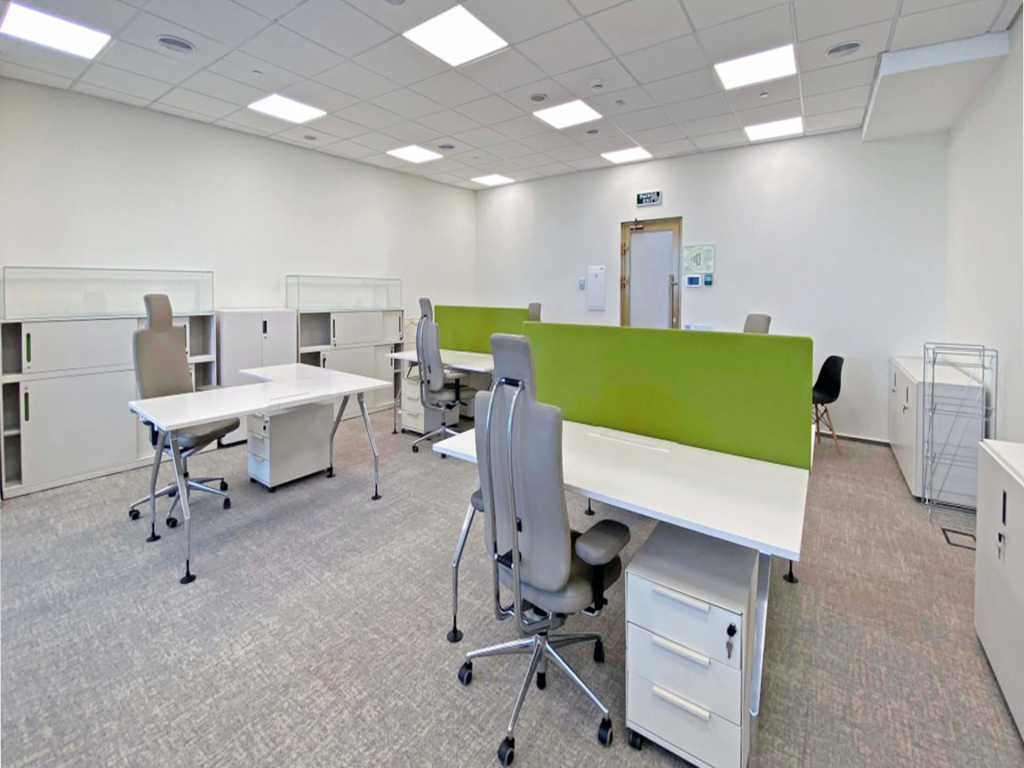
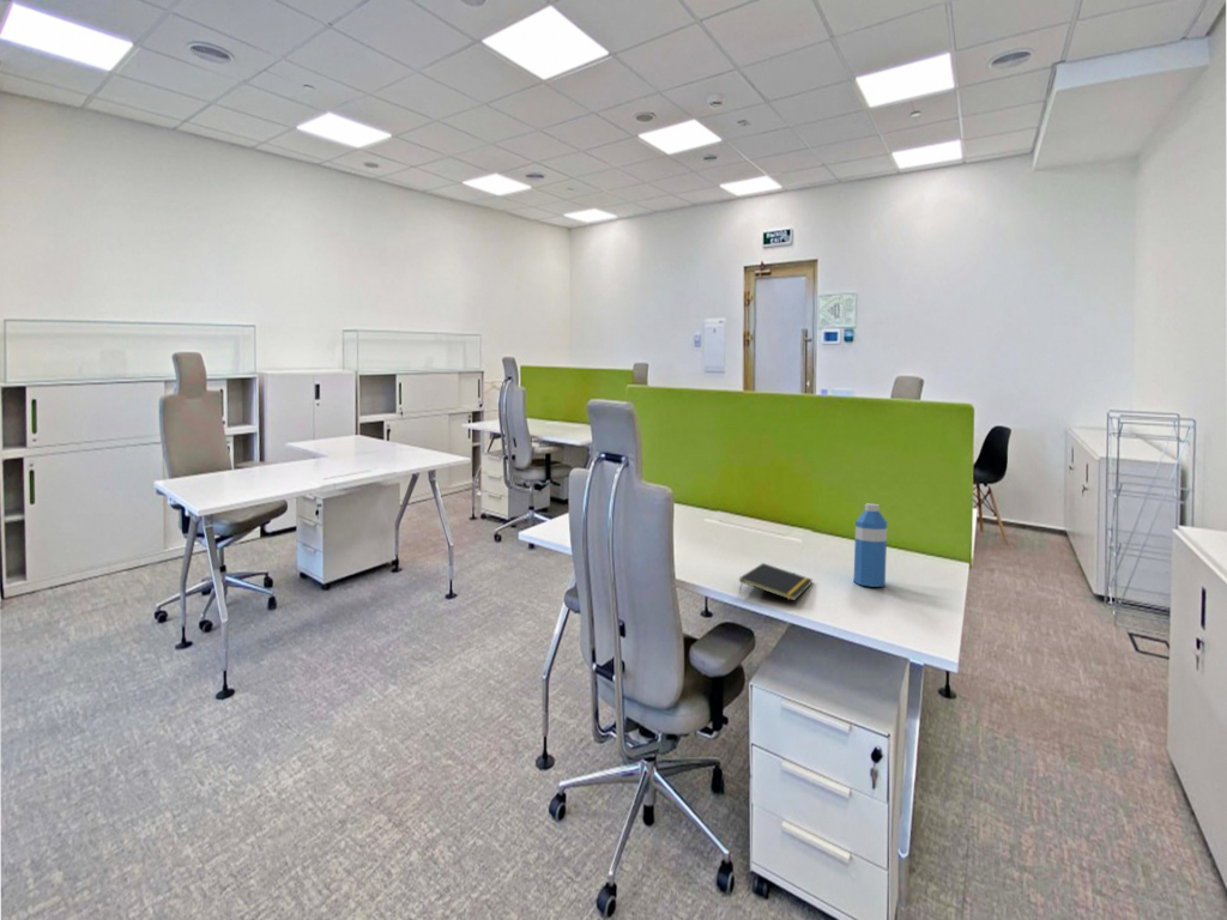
+ notepad [738,562,814,601]
+ water bottle [853,502,888,588]
